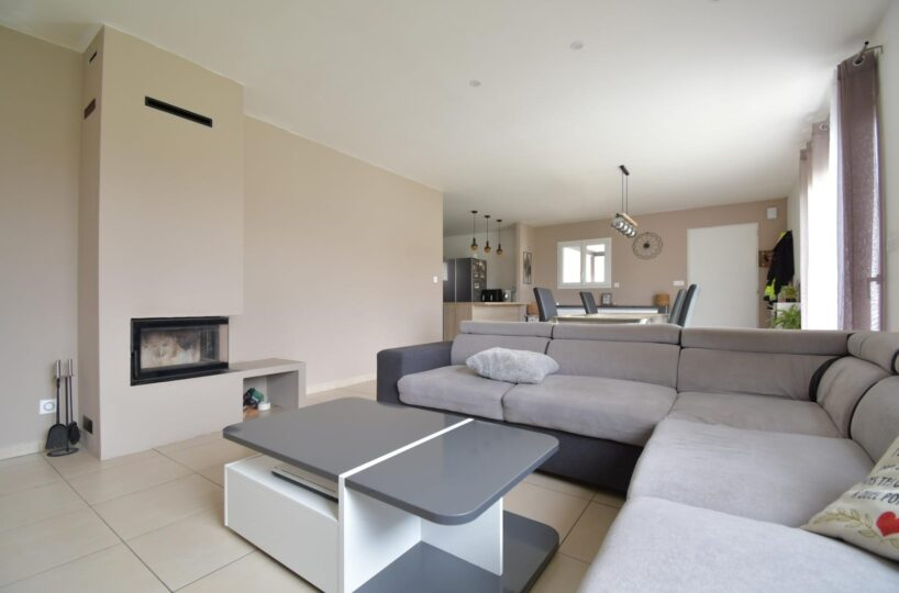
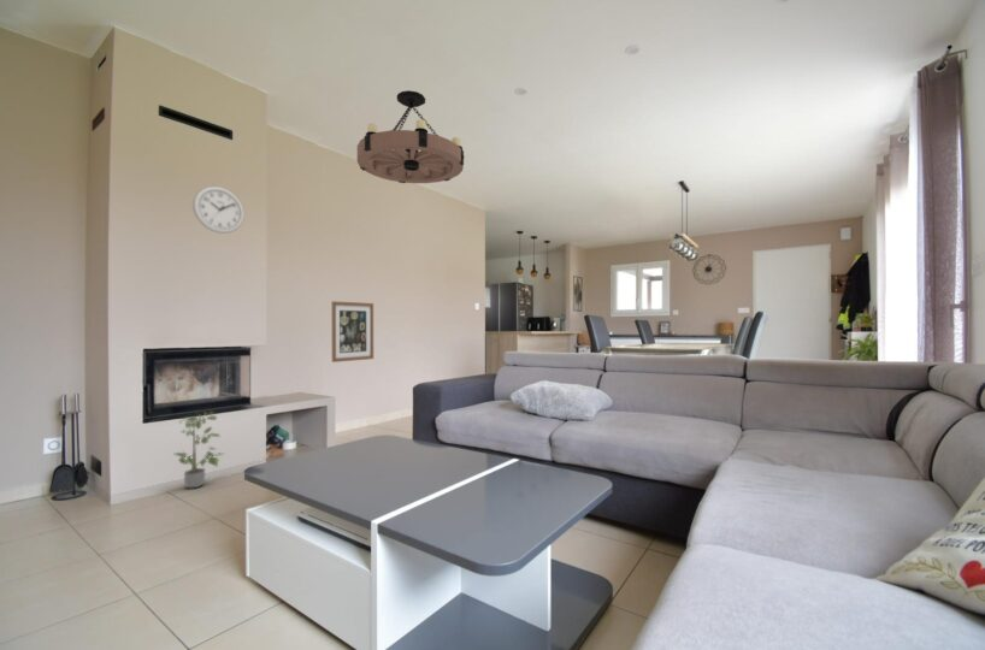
+ wall clock [191,185,246,235]
+ wall art [331,300,374,364]
+ chandelier [356,89,466,184]
+ potted plant [173,410,226,490]
